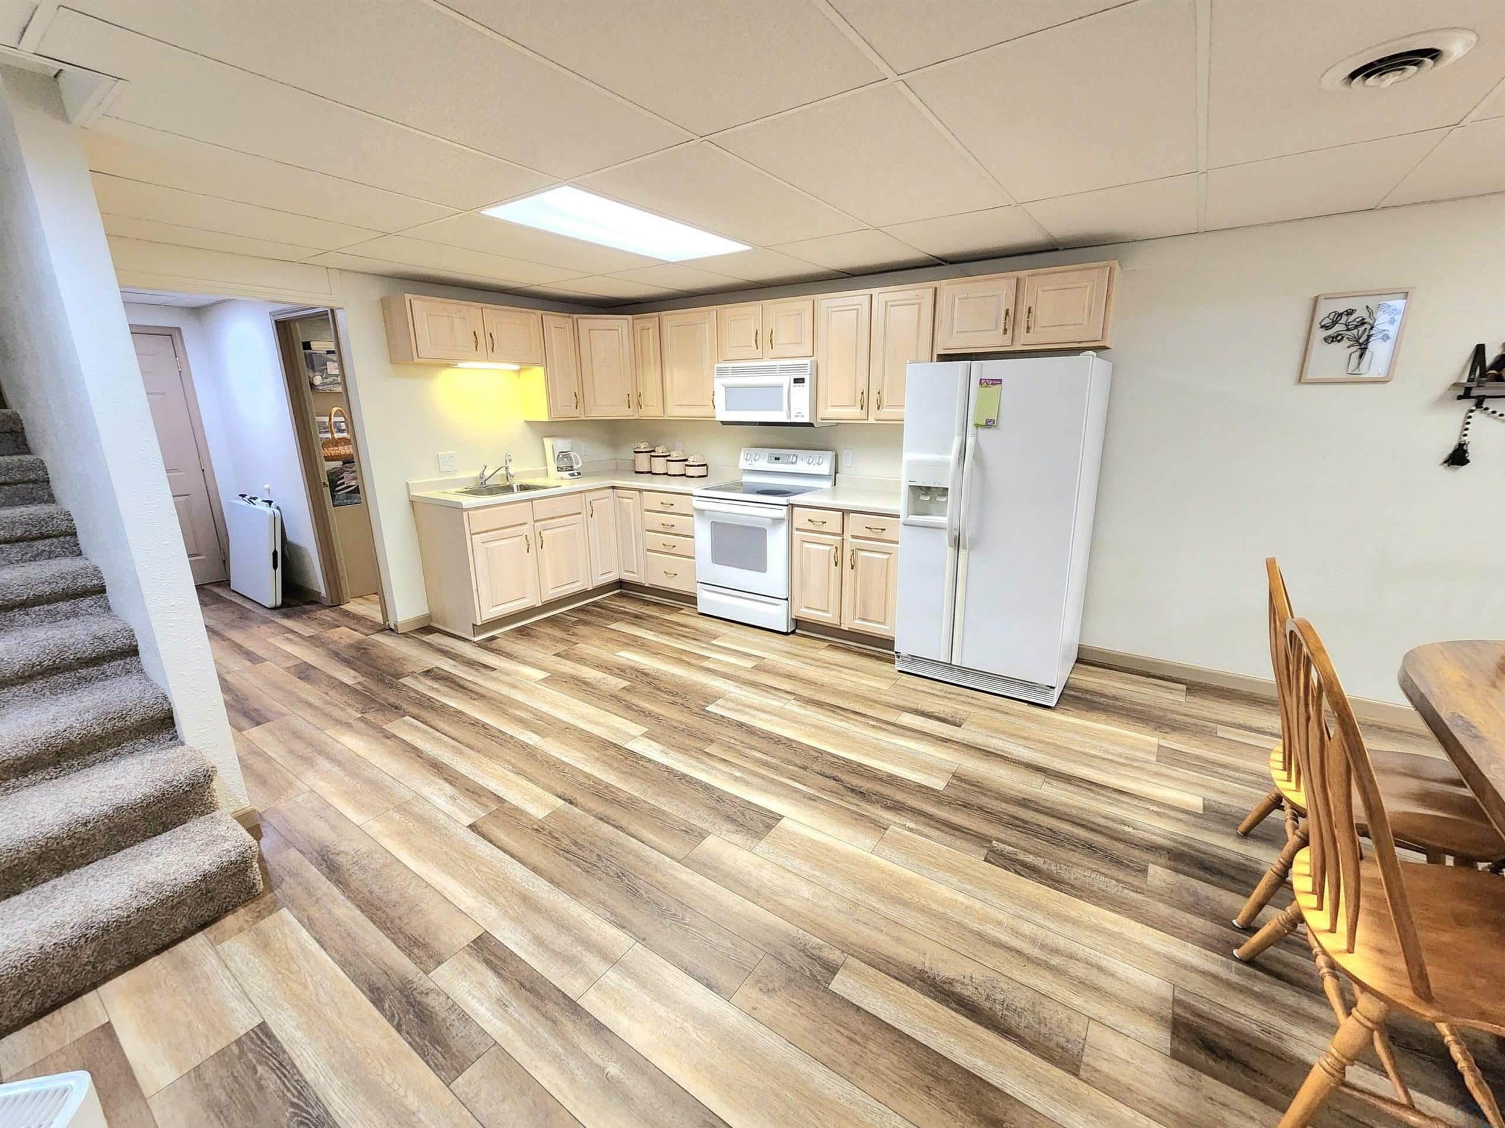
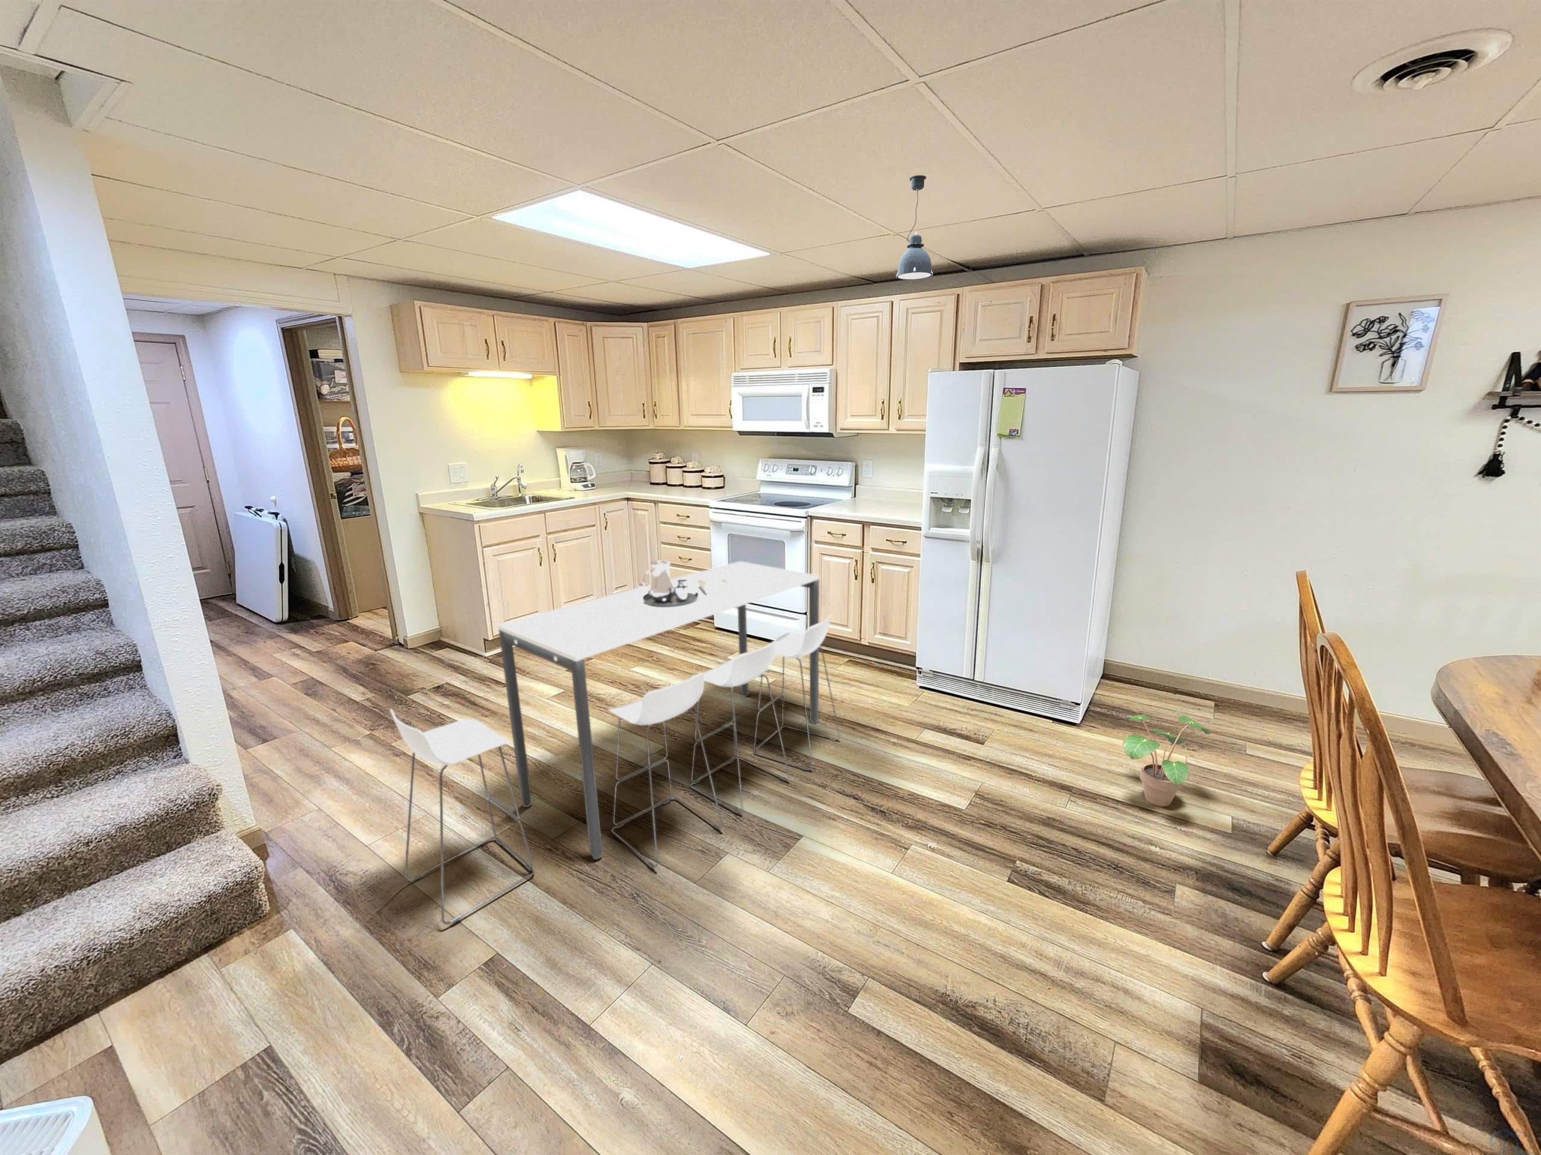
+ dining table [389,559,841,926]
+ pendant light [895,175,933,280]
+ potted plant [1122,715,1212,807]
